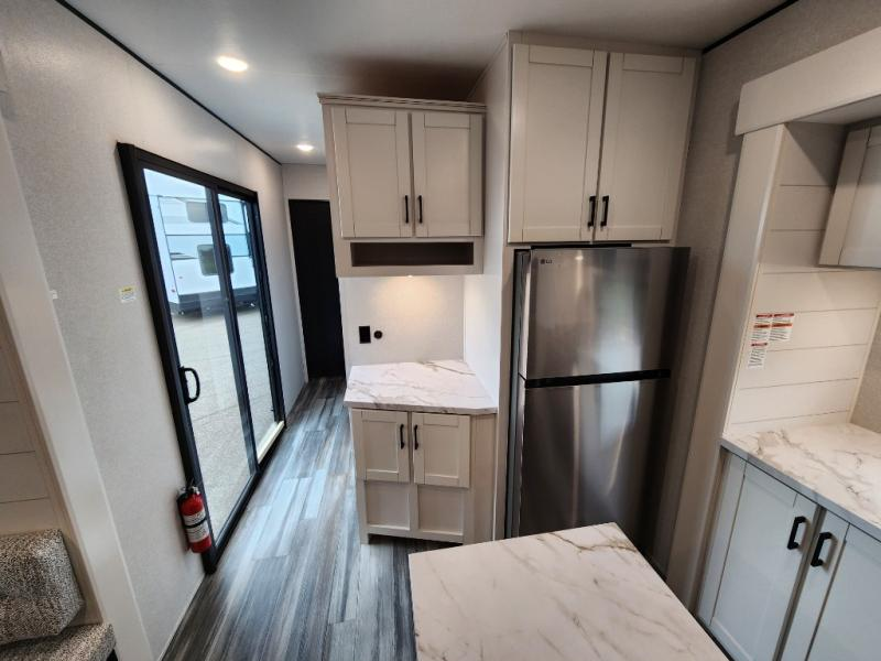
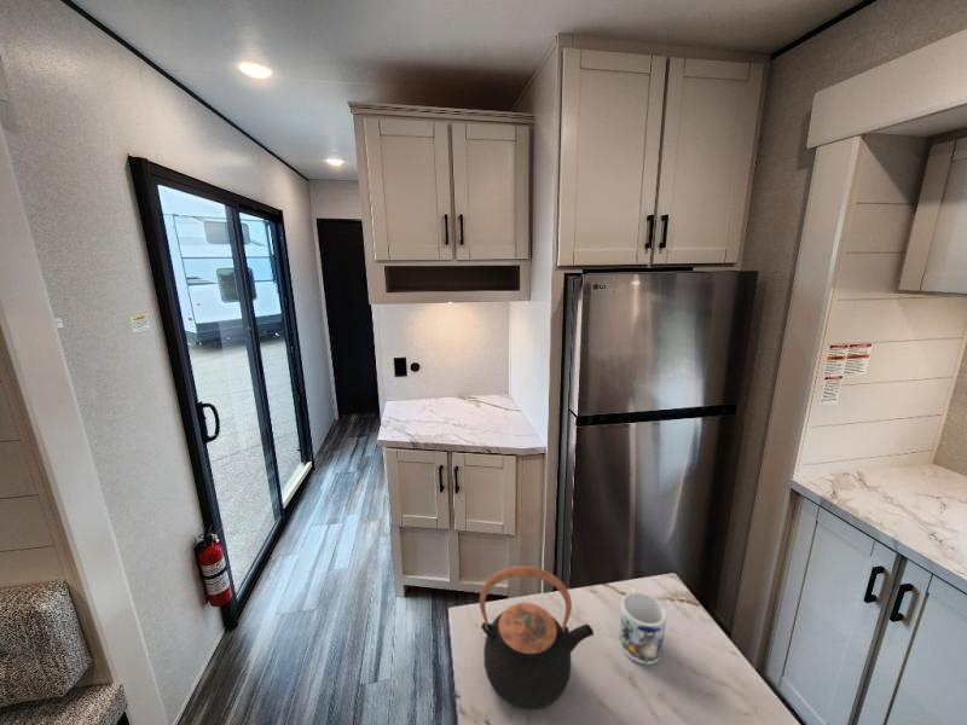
+ teapot [479,566,595,712]
+ mug [618,587,667,666]
